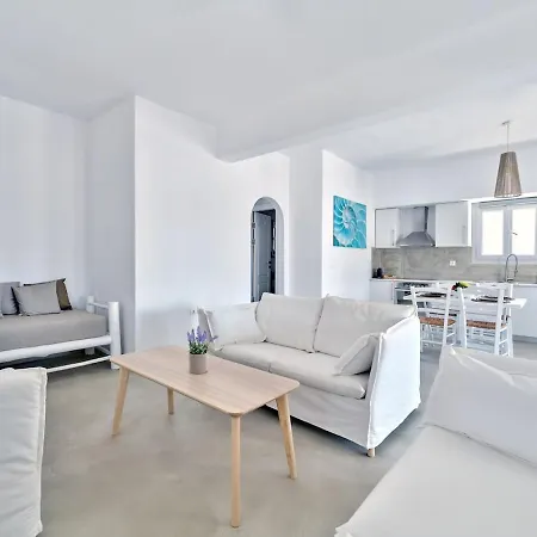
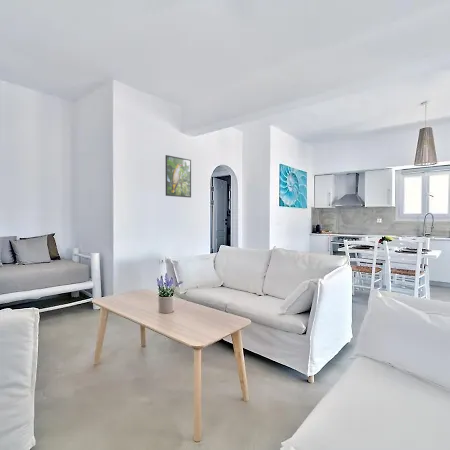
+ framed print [164,154,192,198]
